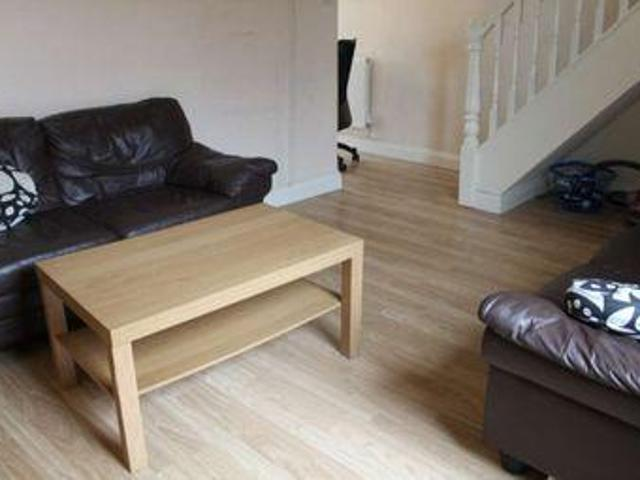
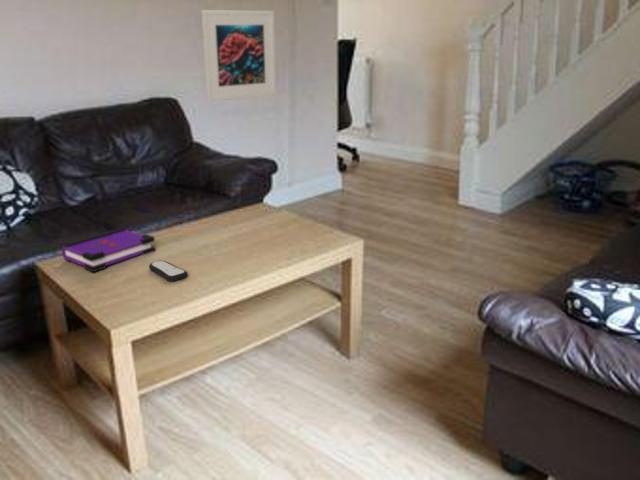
+ board game [61,226,157,273]
+ remote control [148,260,189,282]
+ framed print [200,9,277,102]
